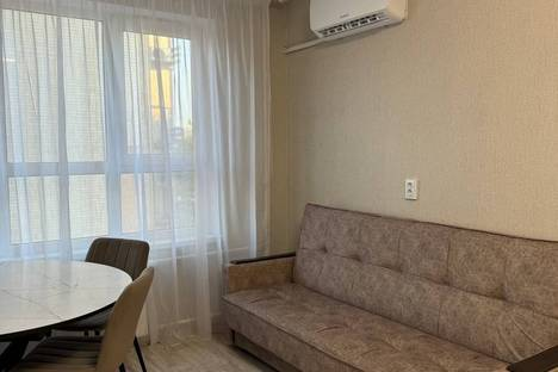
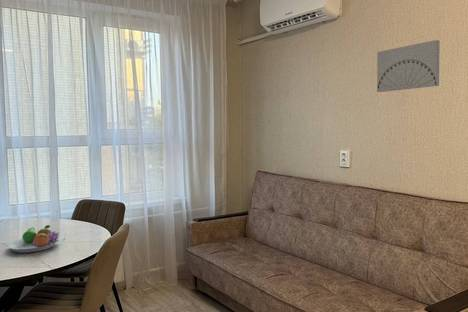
+ fruit bowl [6,224,60,254]
+ wall art [376,39,441,93]
